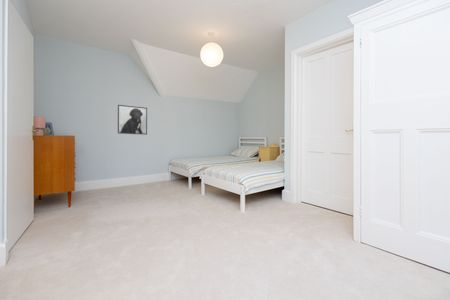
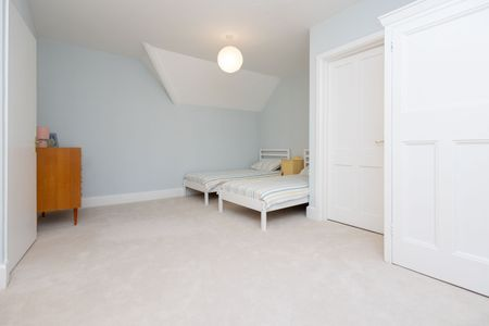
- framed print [117,104,148,136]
